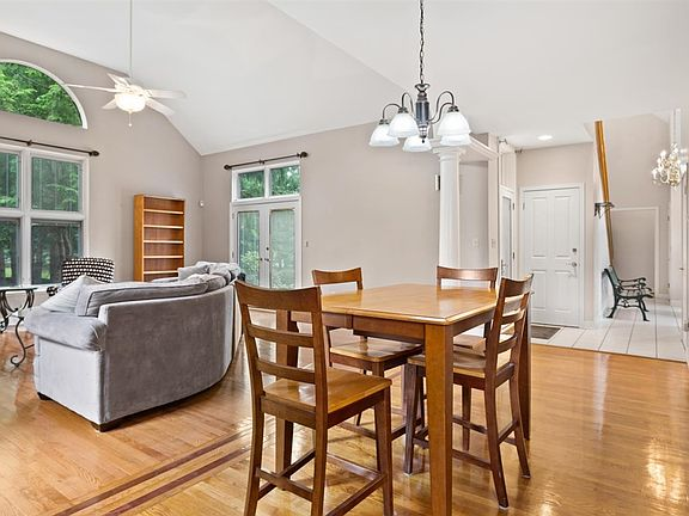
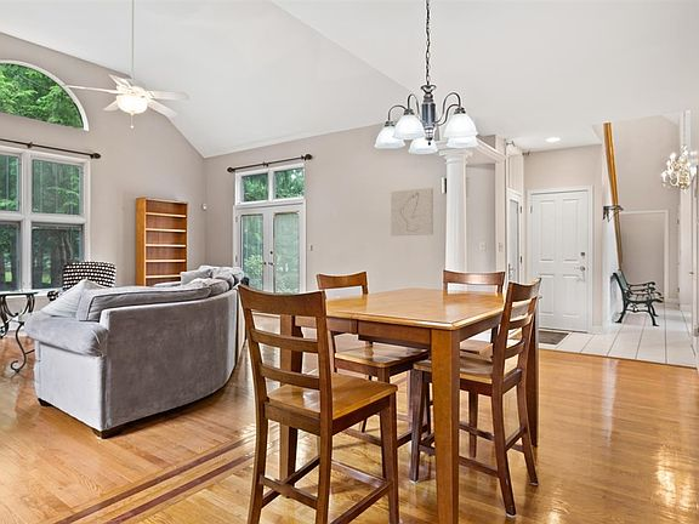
+ wall art [390,187,434,237]
